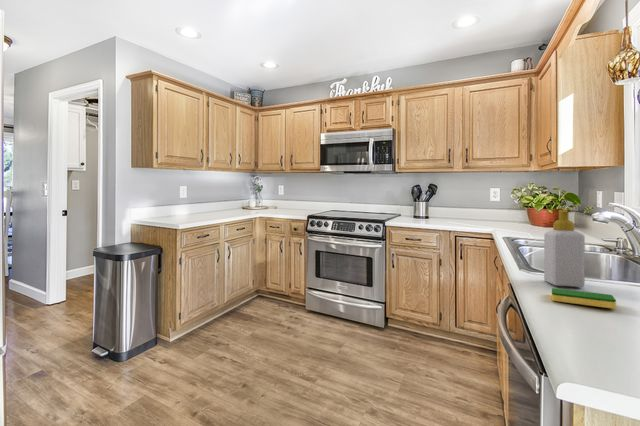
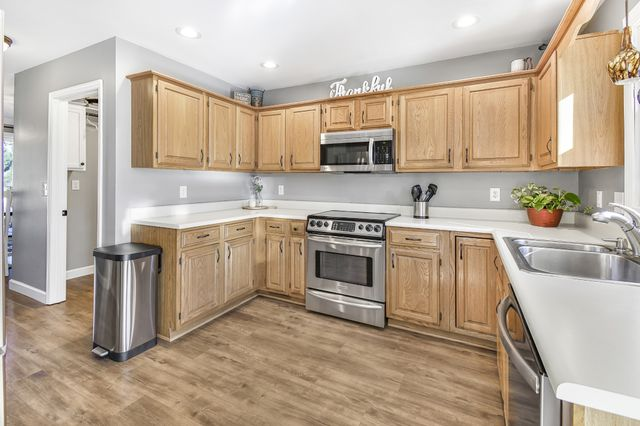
- soap bottle [543,209,586,288]
- dish sponge [551,287,617,310]
